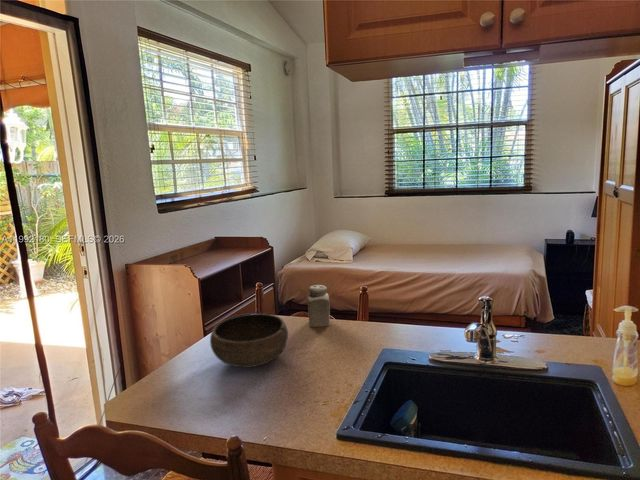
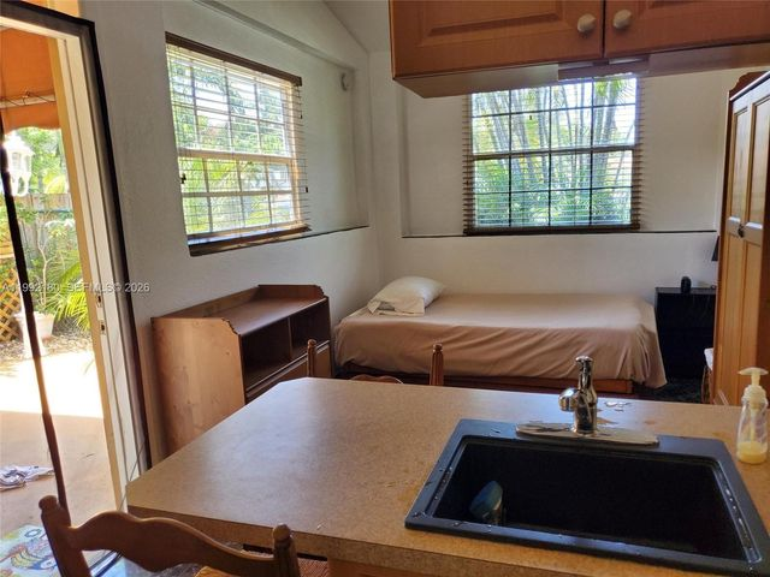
- salt shaker [307,284,331,328]
- bowl [209,312,289,368]
